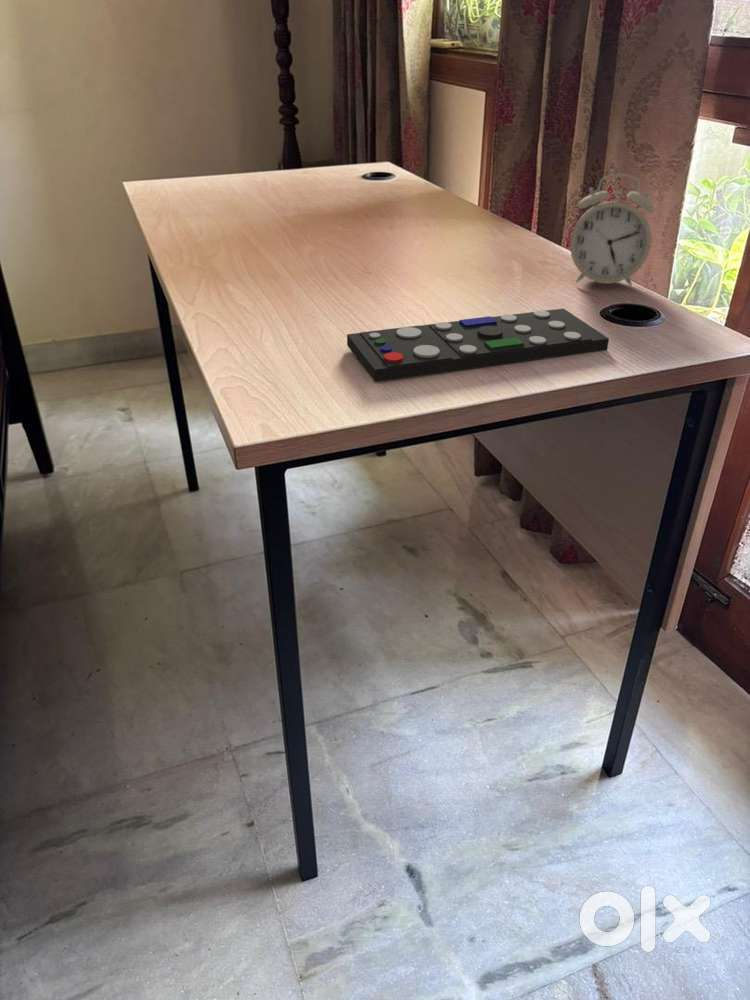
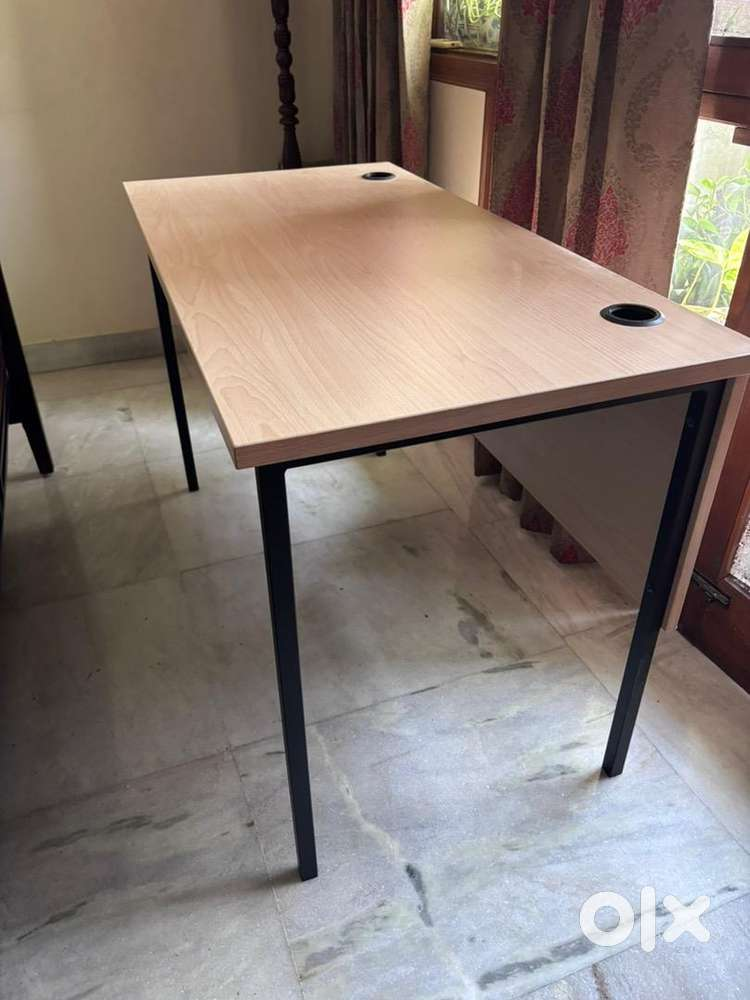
- alarm clock [569,173,655,287]
- remote control [346,308,610,383]
